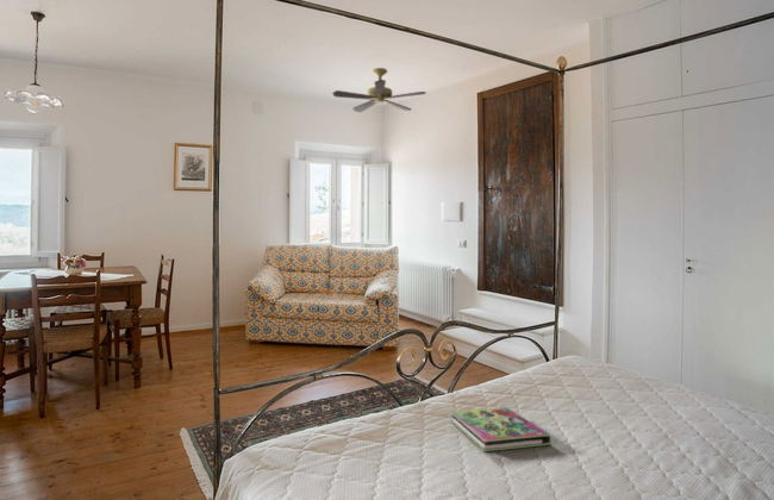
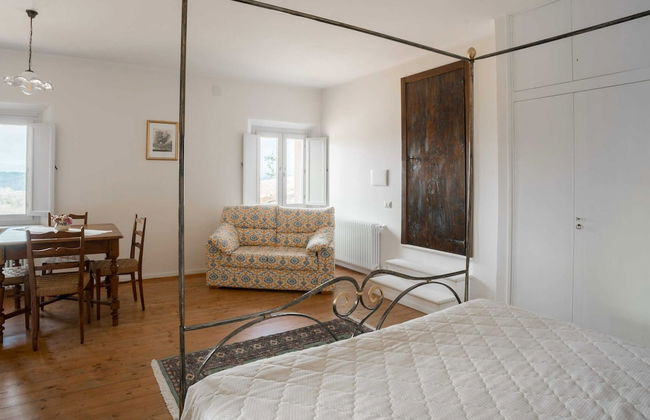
- ceiling fan [331,67,427,113]
- book [449,406,553,452]
